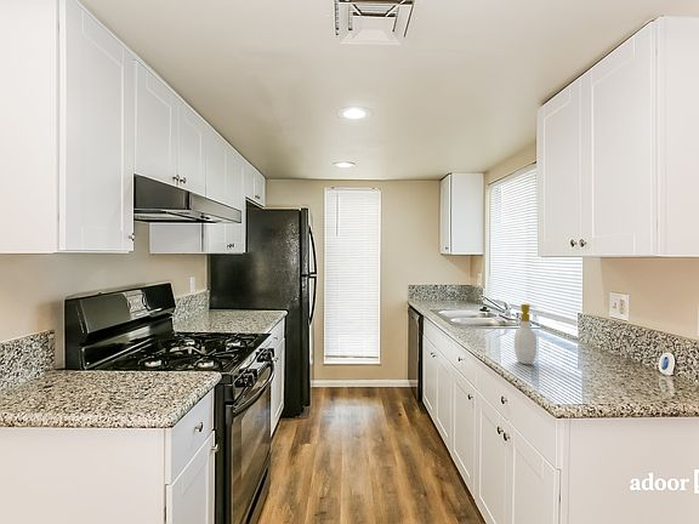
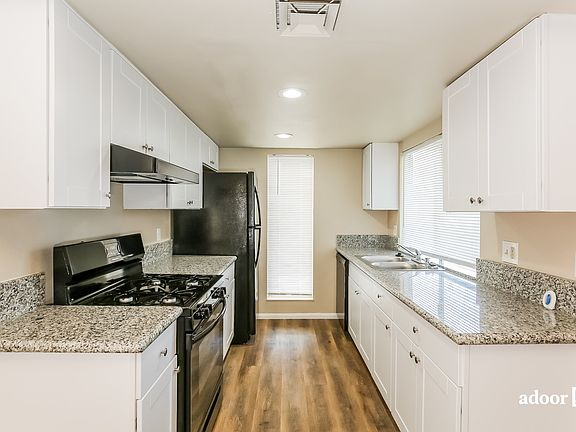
- soap bottle [513,303,538,365]
